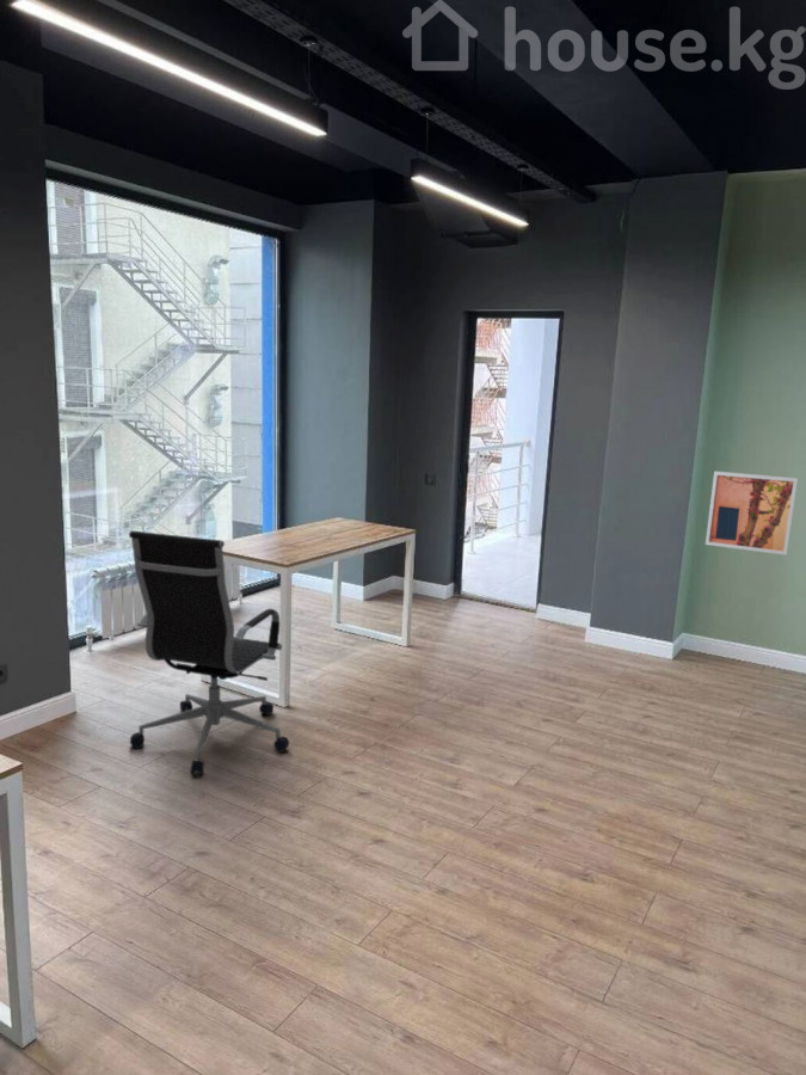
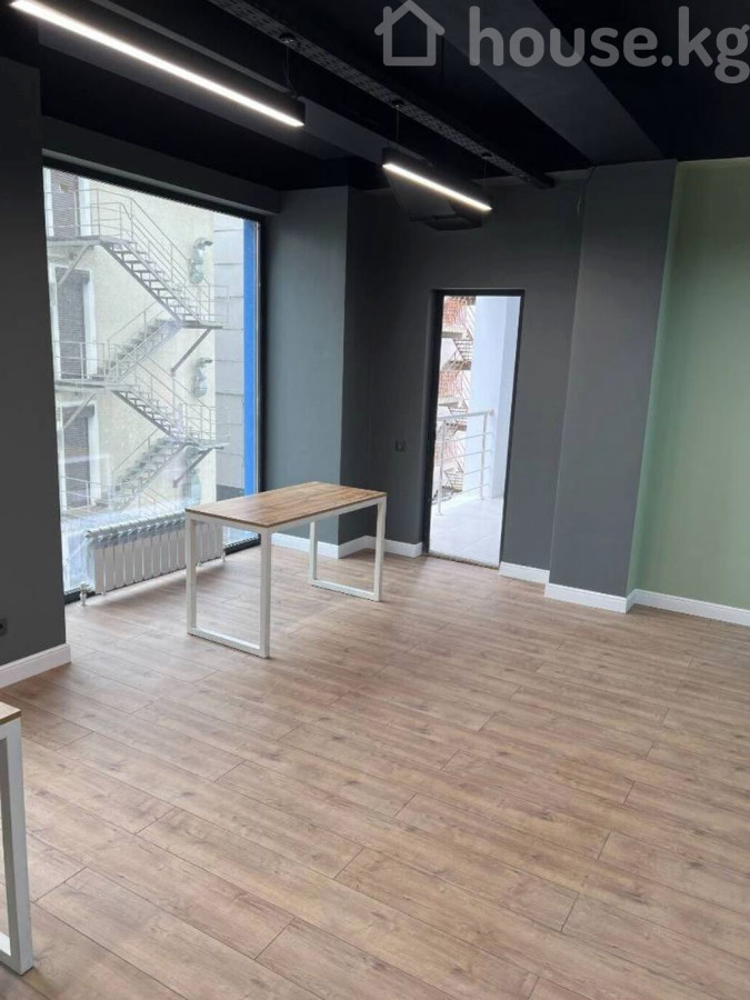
- wall art [705,469,799,557]
- office chair [128,529,290,776]
